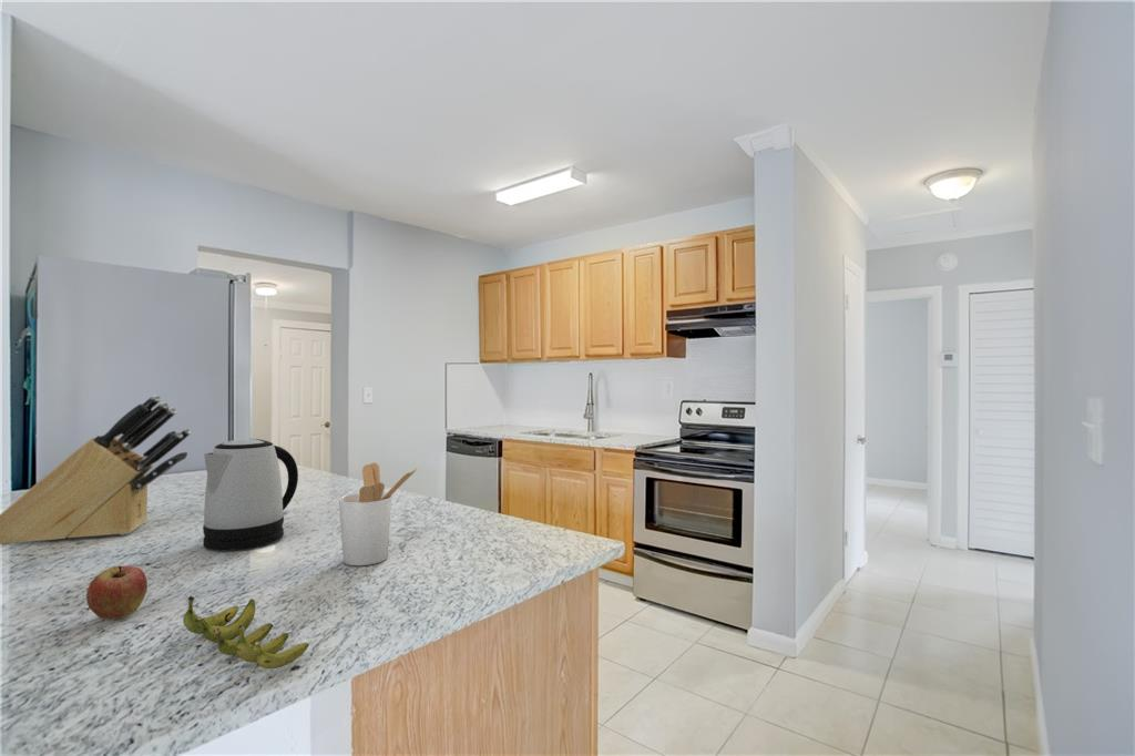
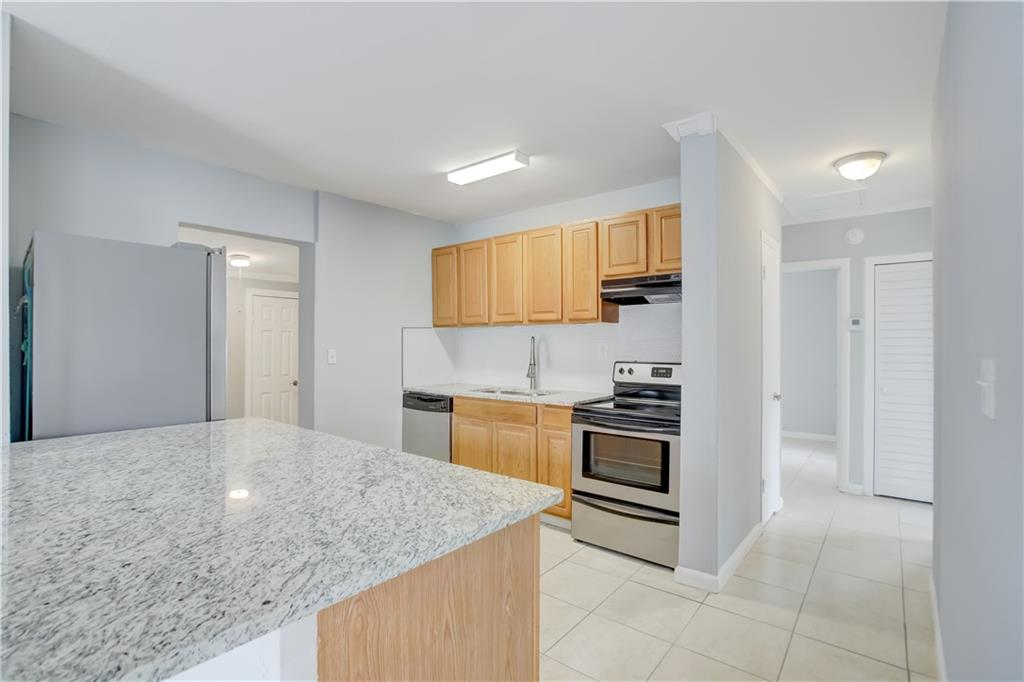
- banana [182,594,331,670]
- fruit [85,564,149,621]
- utensil holder [338,461,418,566]
- kettle [202,438,299,552]
- knife block [0,394,192,546]
